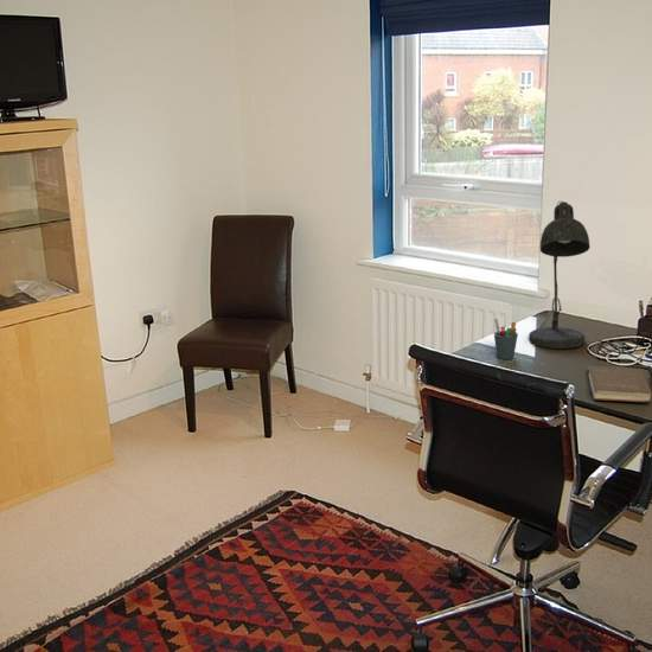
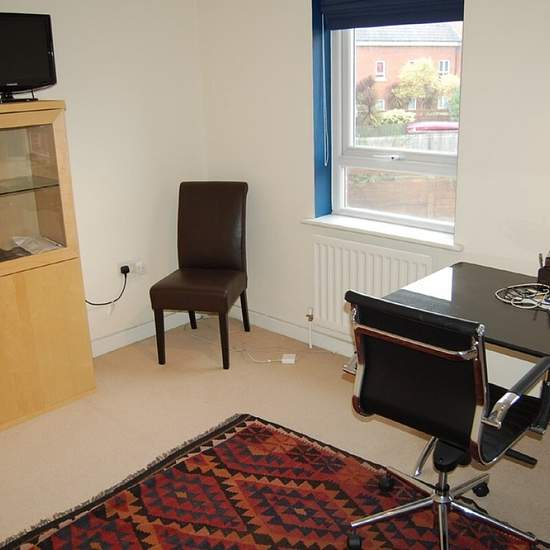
- pen holder [493,318,519,360]
- desk lamp [528,200,592,350]
- book [587,365,652,403]
